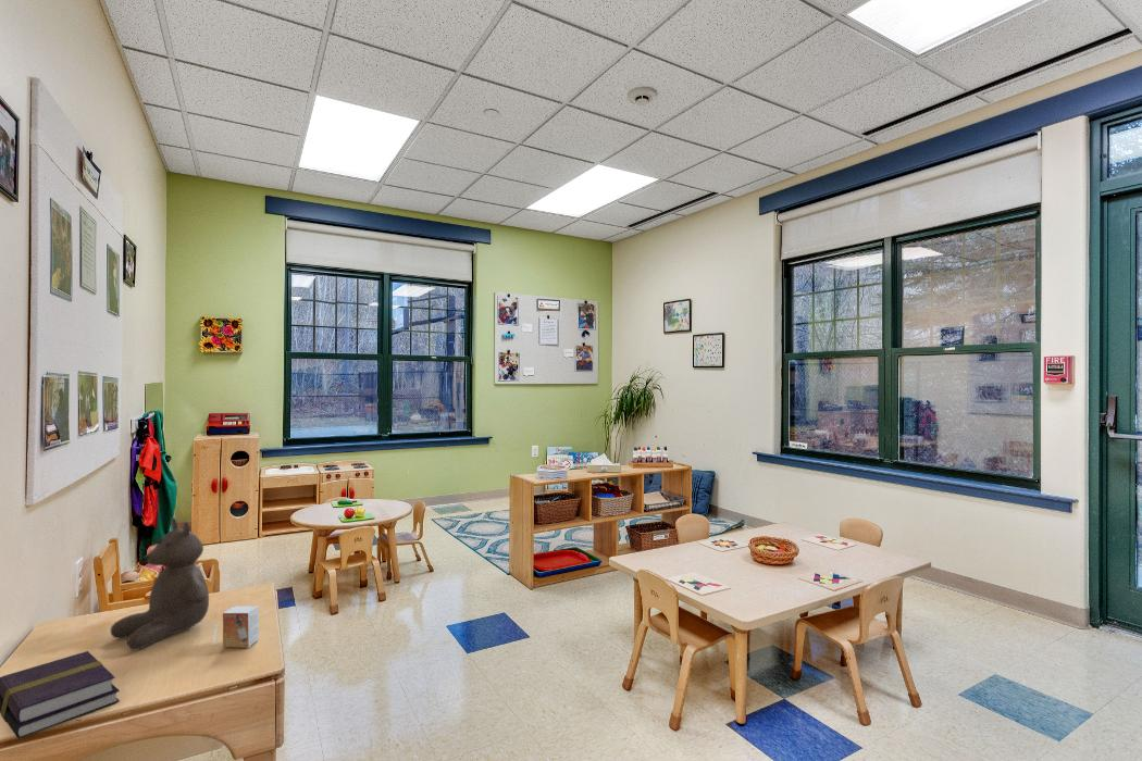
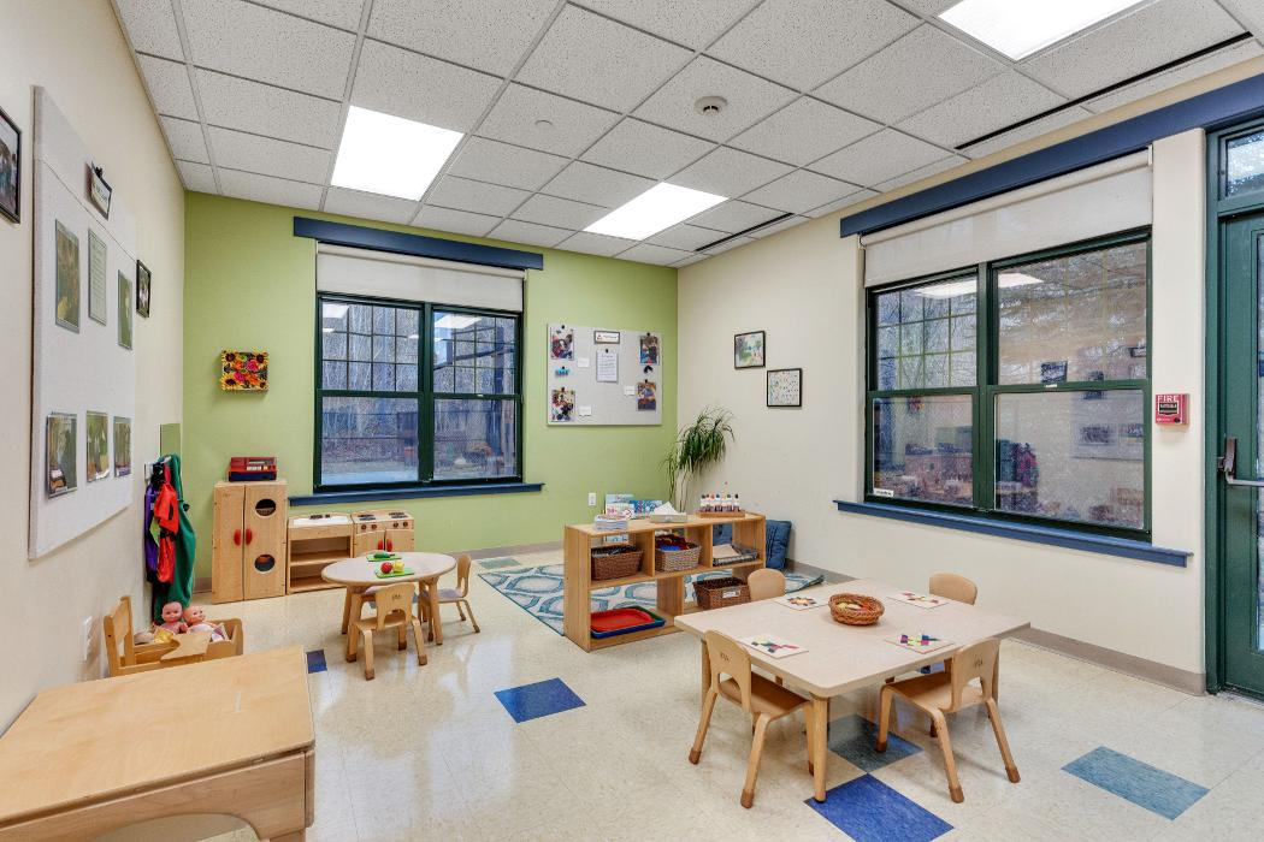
- small box [222,604,260,649]
- teddy bear [110,516,210,651]
- book [0,650,121,739]
